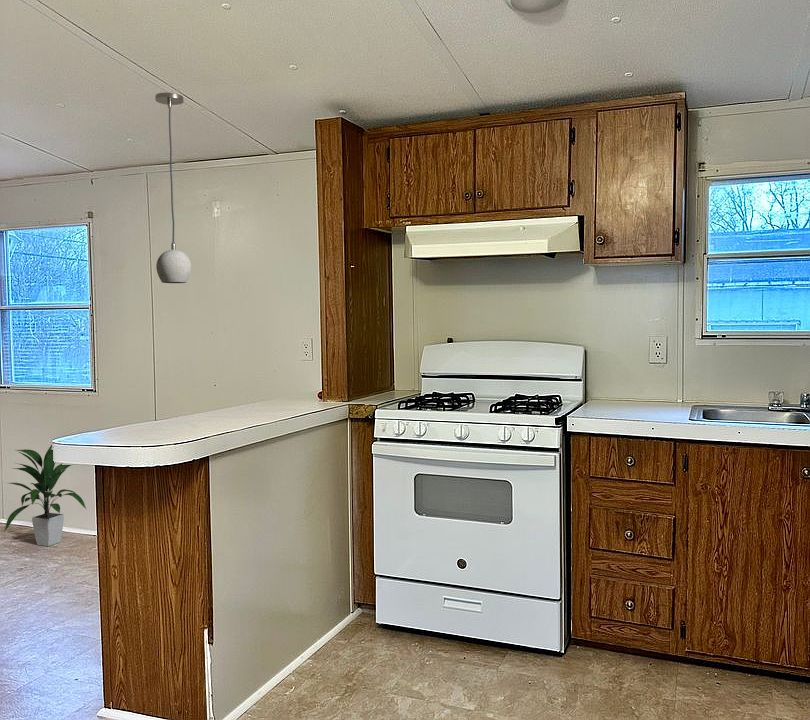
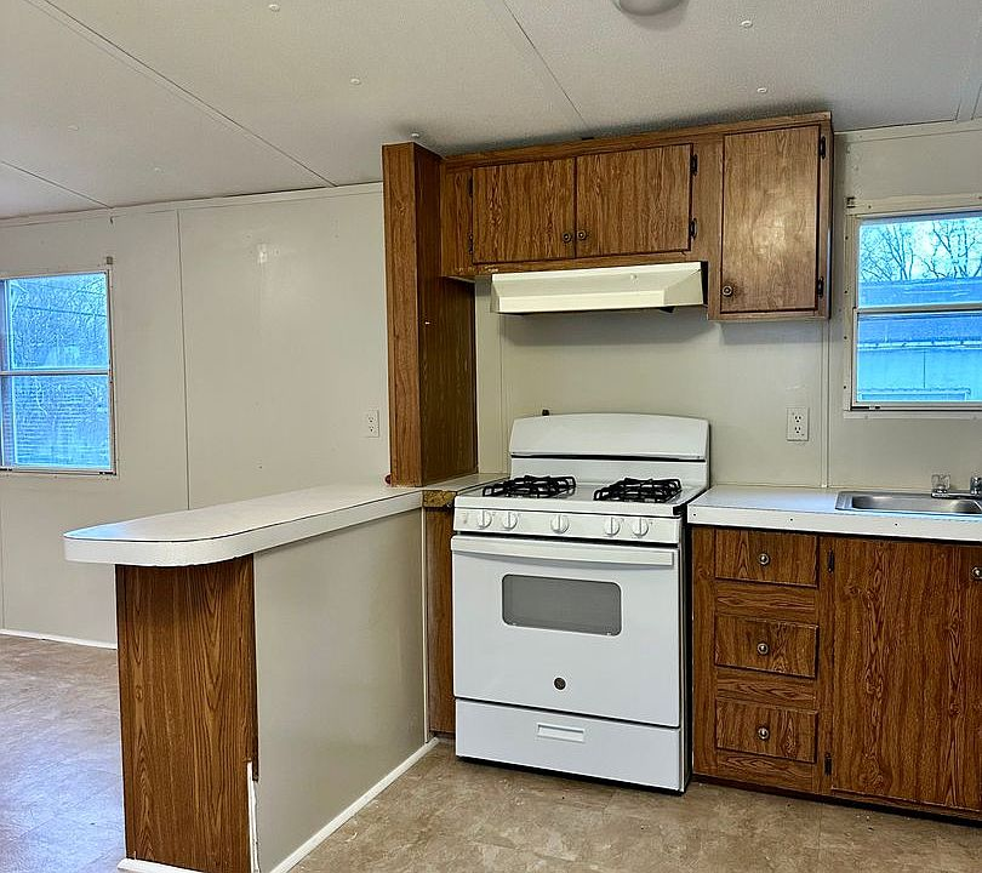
- light fixture [154,92,192,284]
- indoor plant [3,444,87,547]
